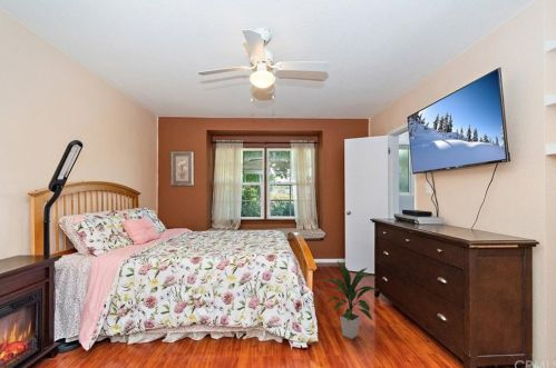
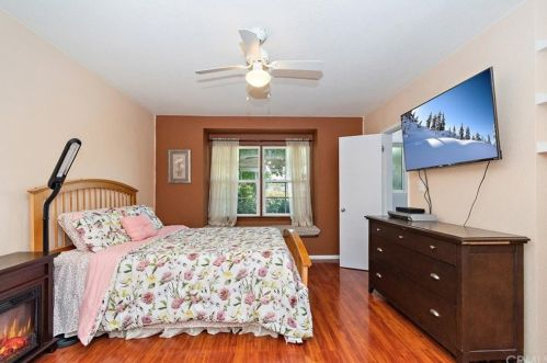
- indoor plant [322,260,379,340]
